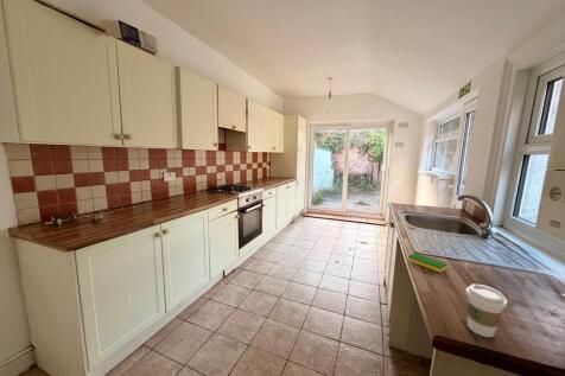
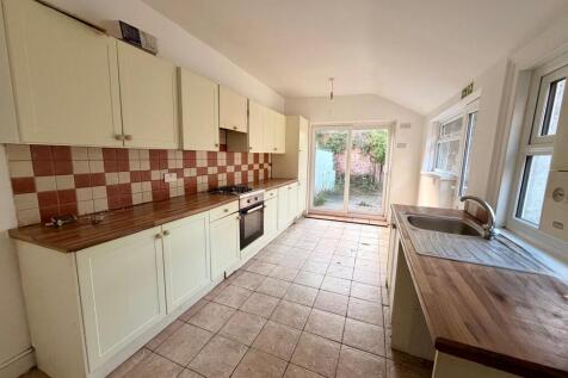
- coffee cup [464,283,509,338]
- dish sponge [407,251,449,274]
